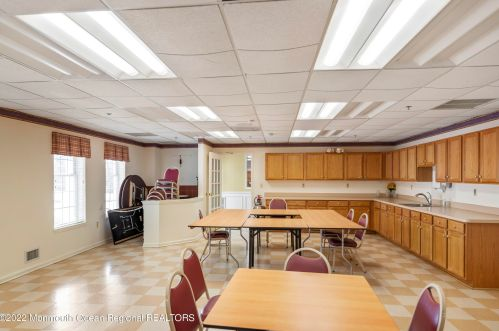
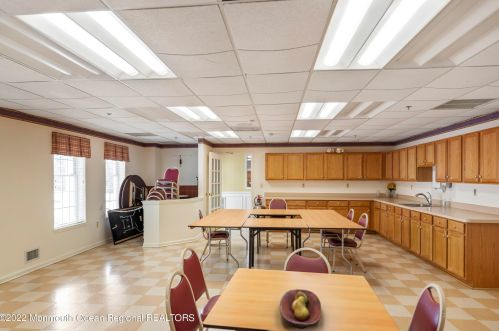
+ fruit bowl [279,288,322,330]
